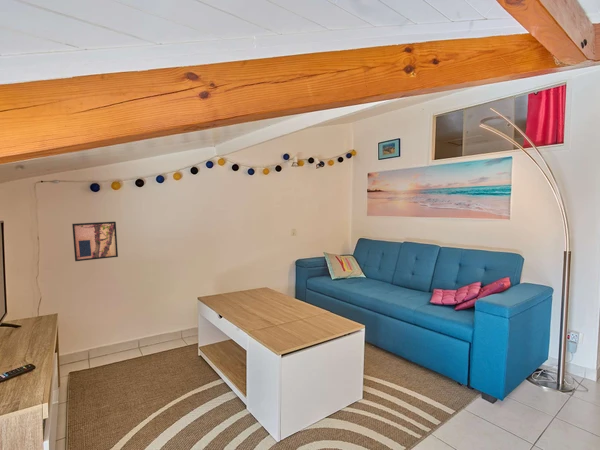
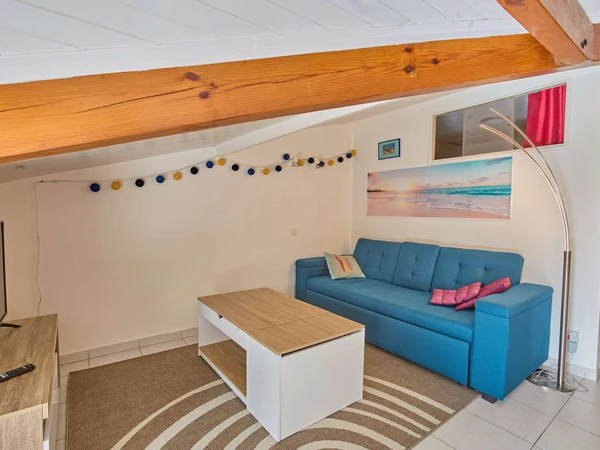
- wall art [71,221,119,262]
